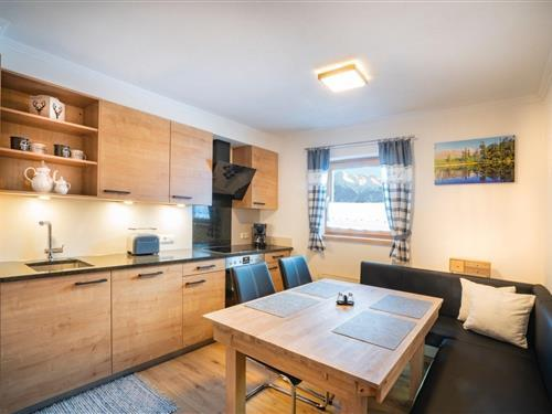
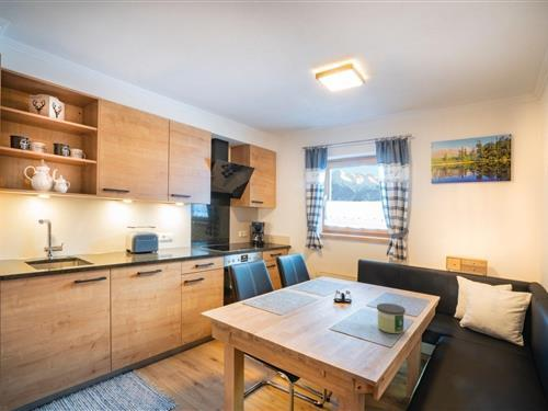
+ candle [376,302,407,334]
